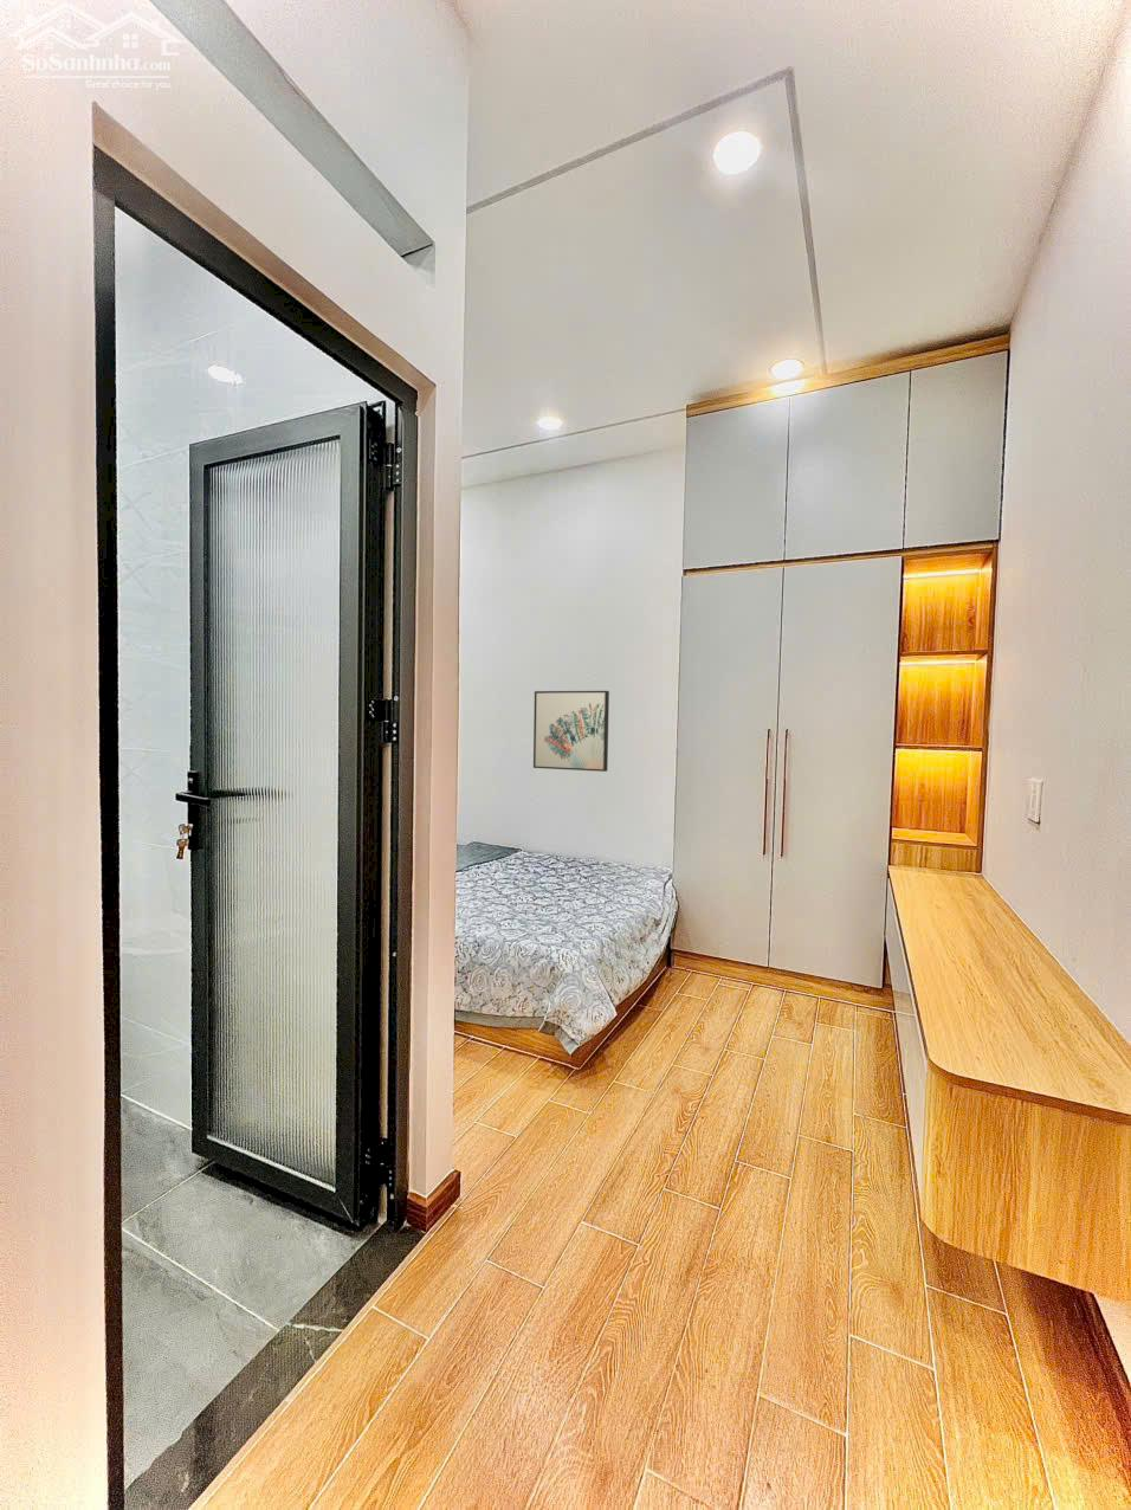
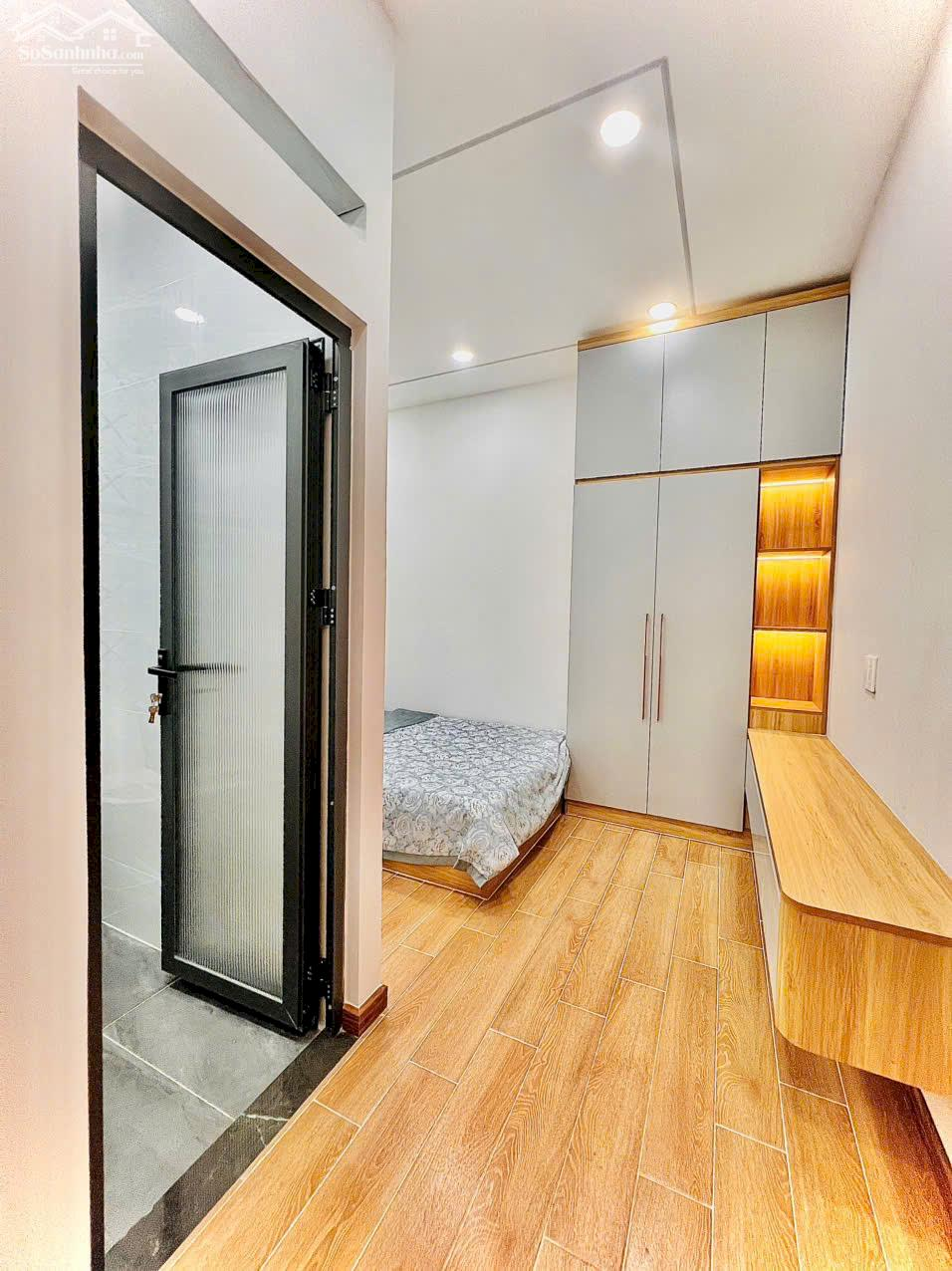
- wall art [532,690,611,772]
